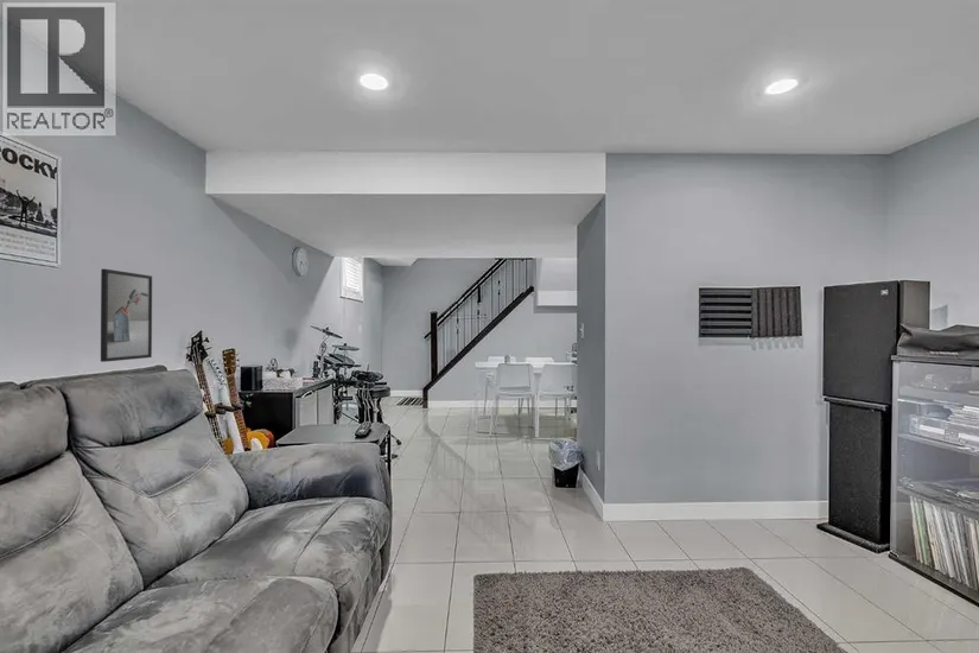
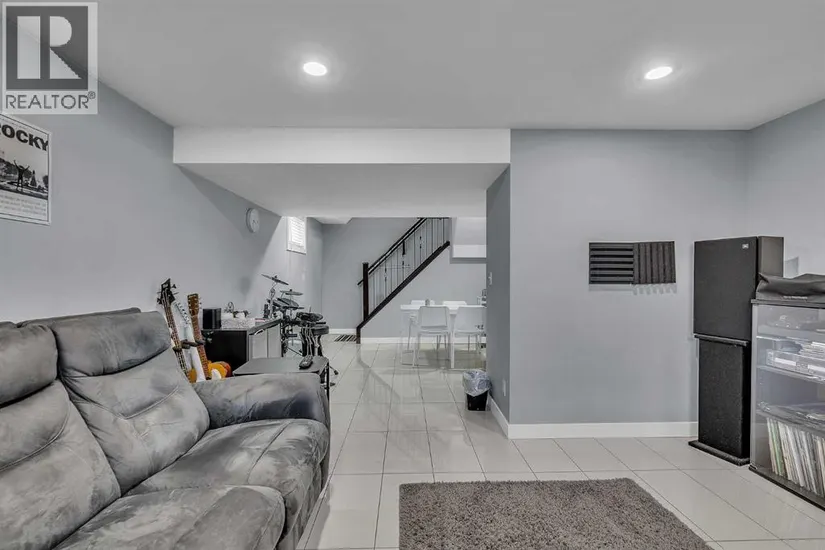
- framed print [100,268,153,363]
